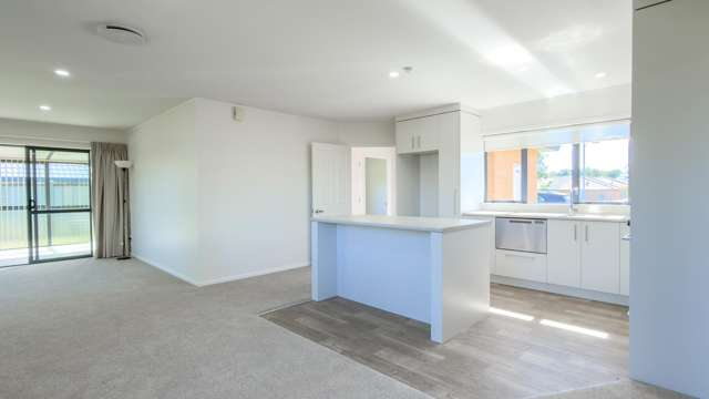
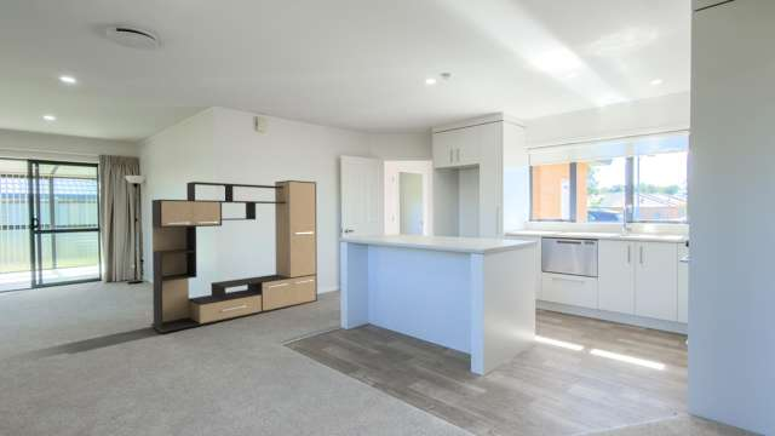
+ media console [150,179,318,334]
